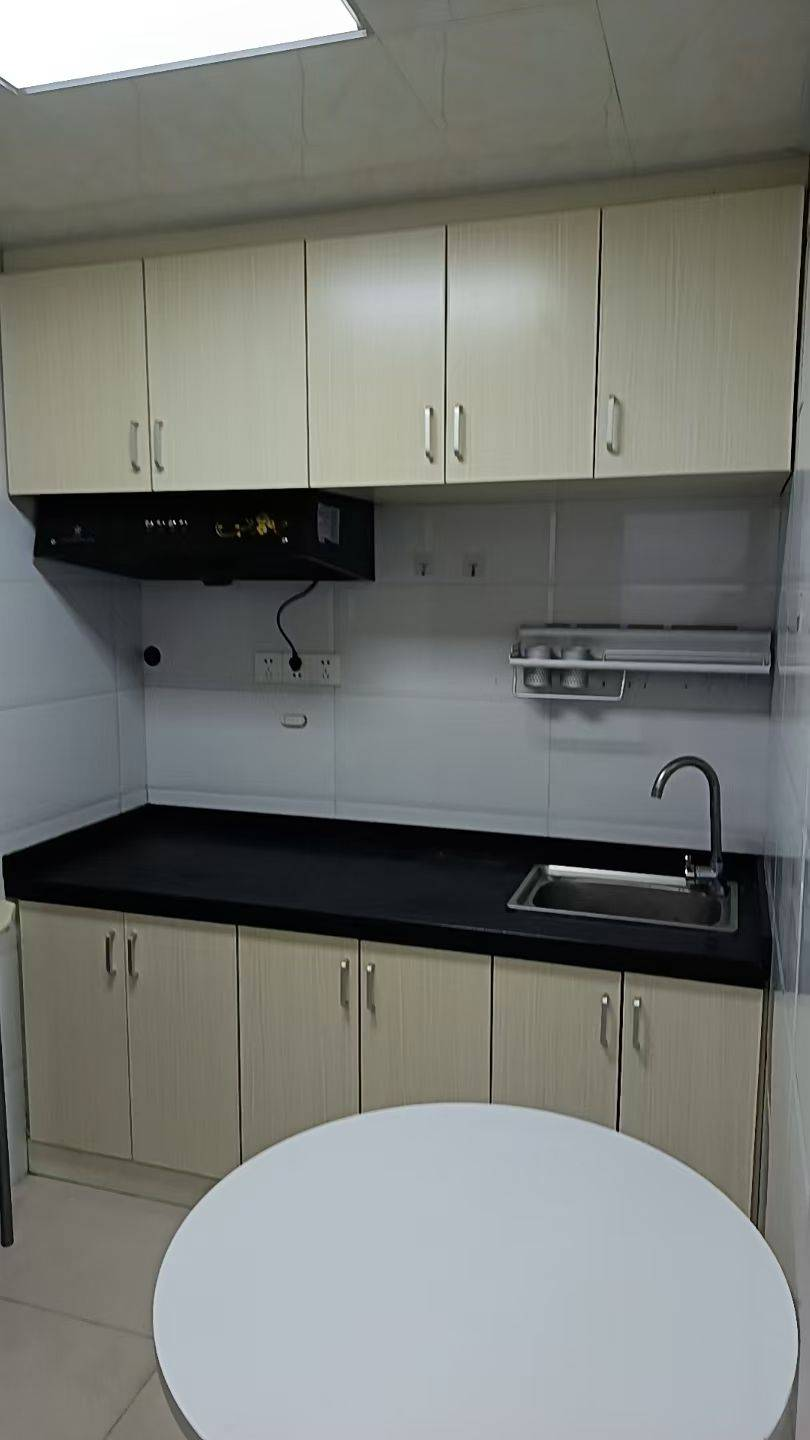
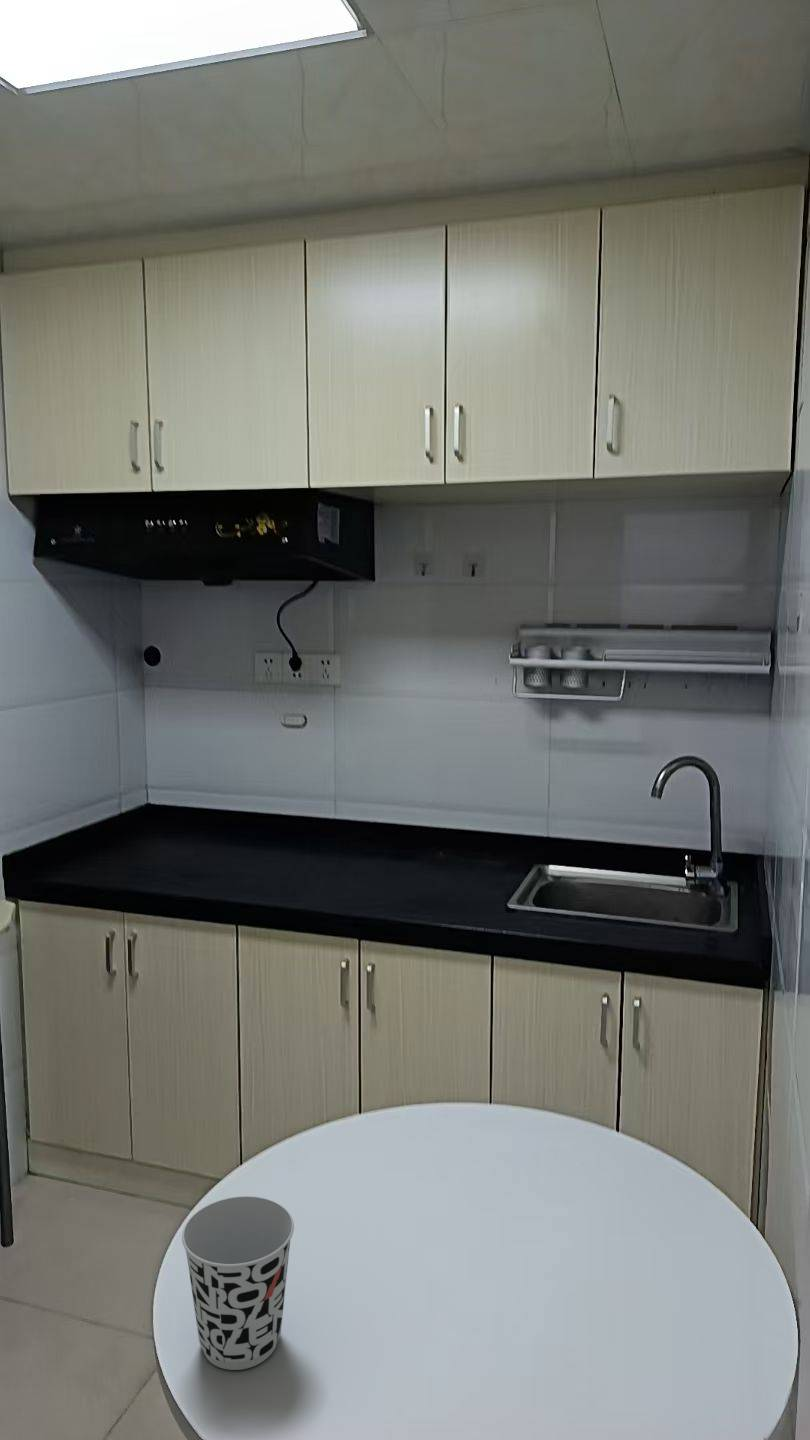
+ cup [181,1195,295,1371]
